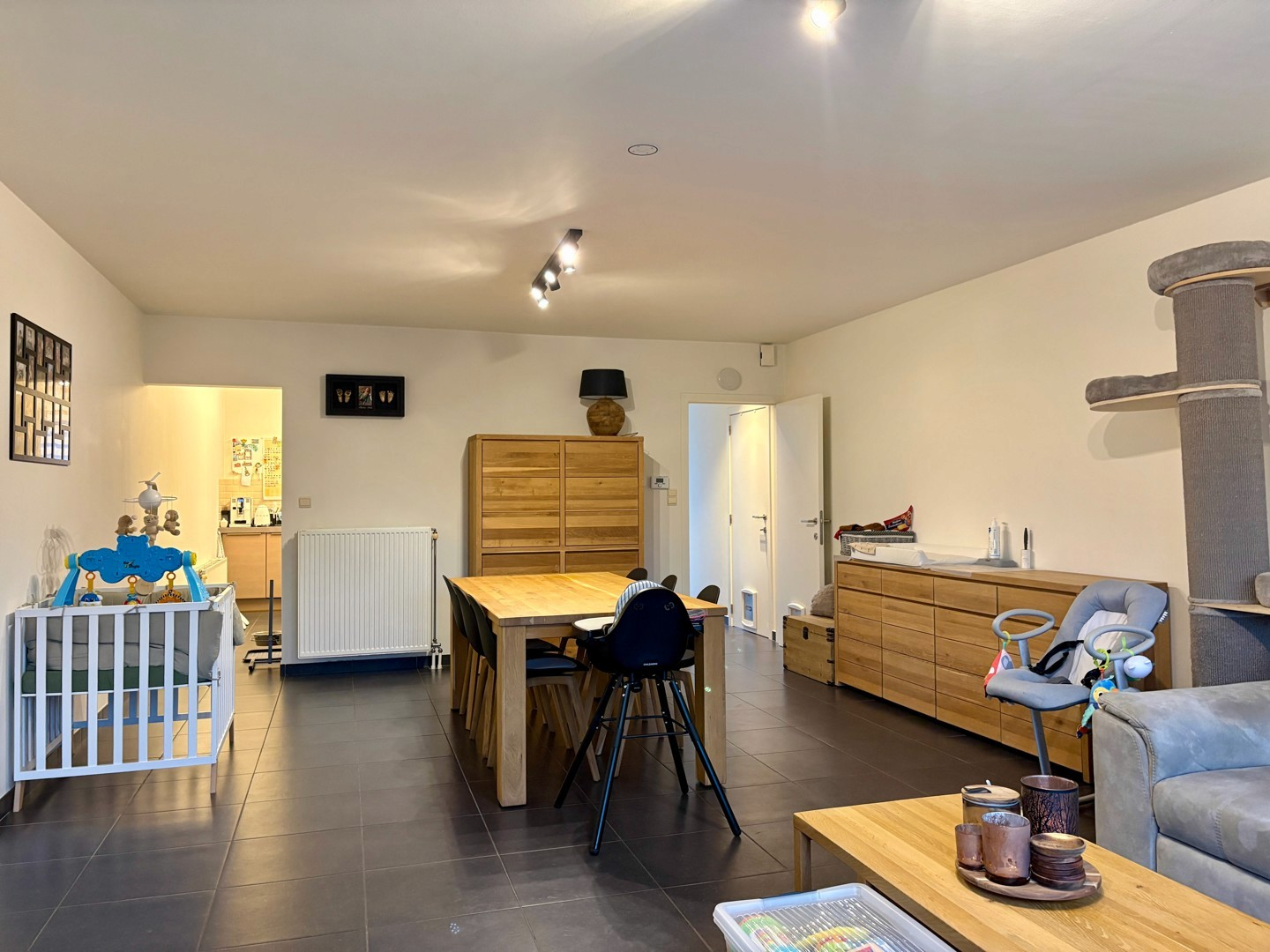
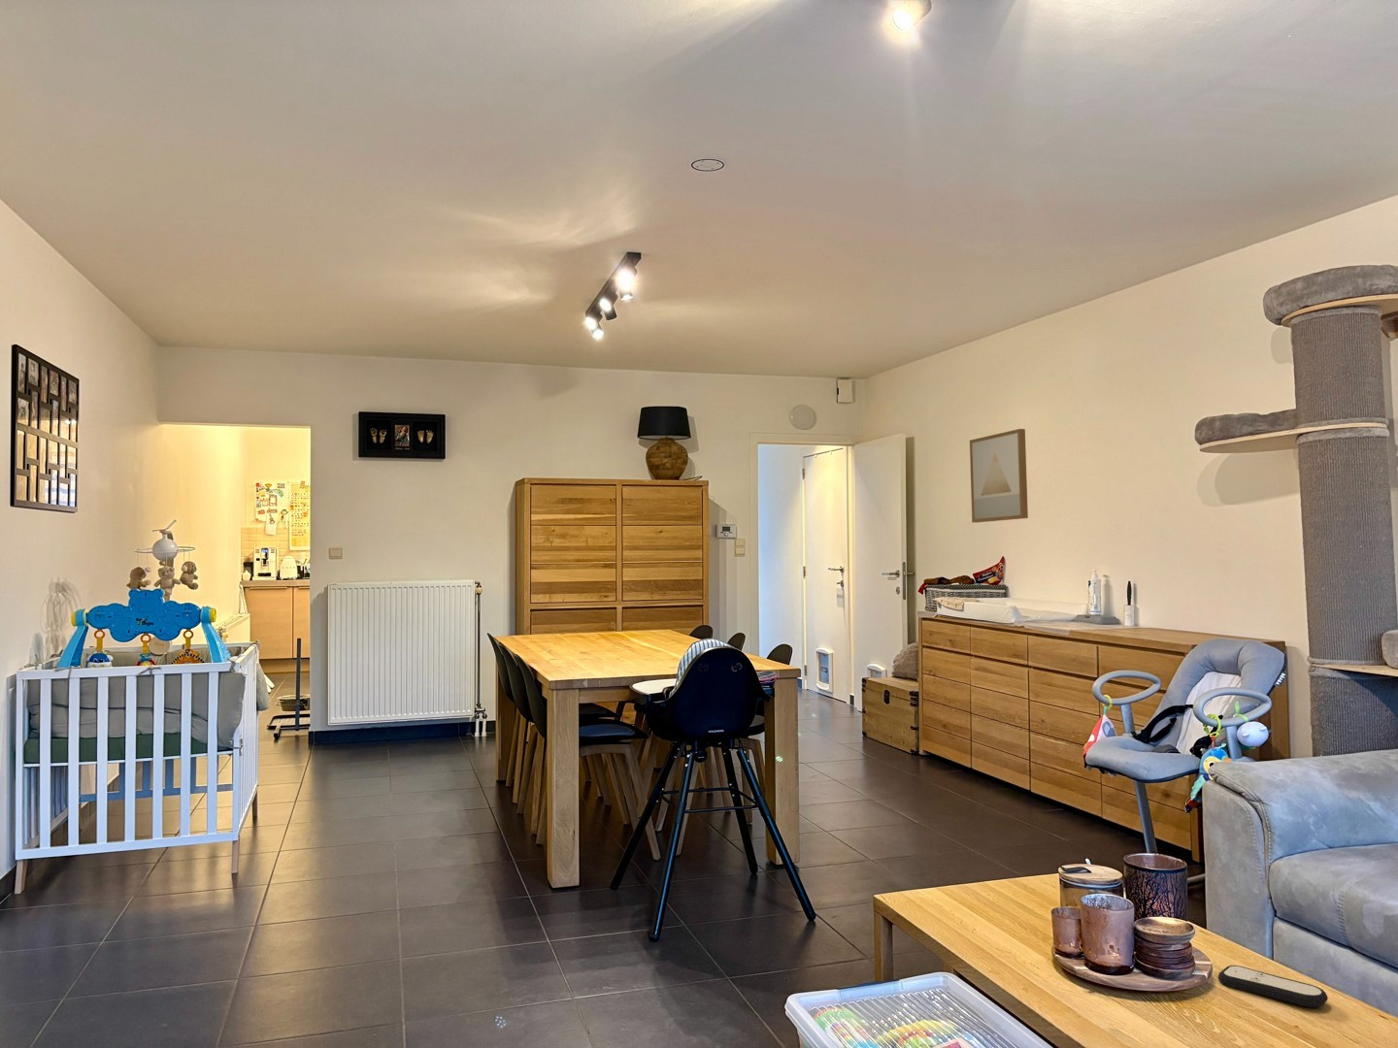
+ remote control [1217,964,1329,1008]
+ wall art [969,428,1029,524]
